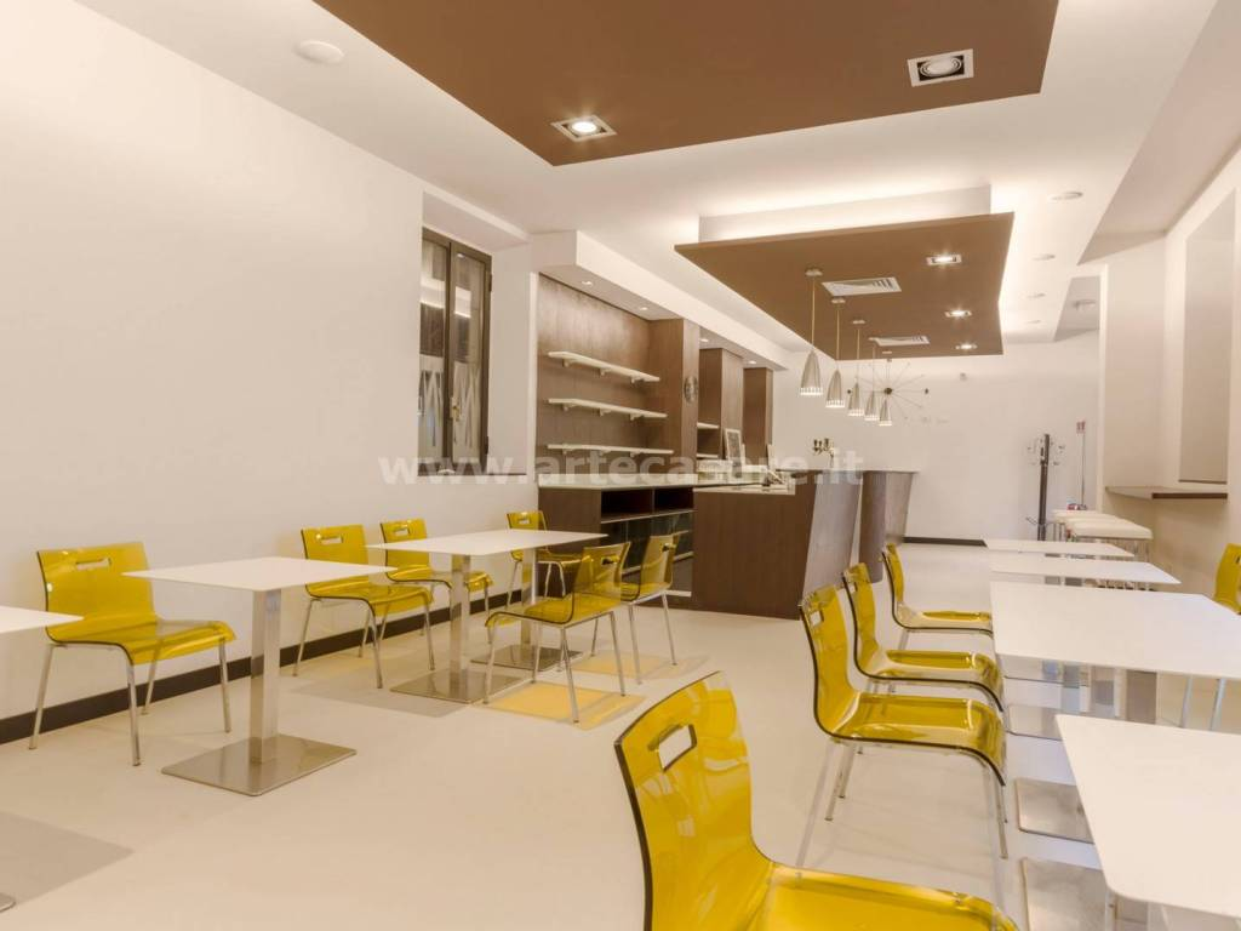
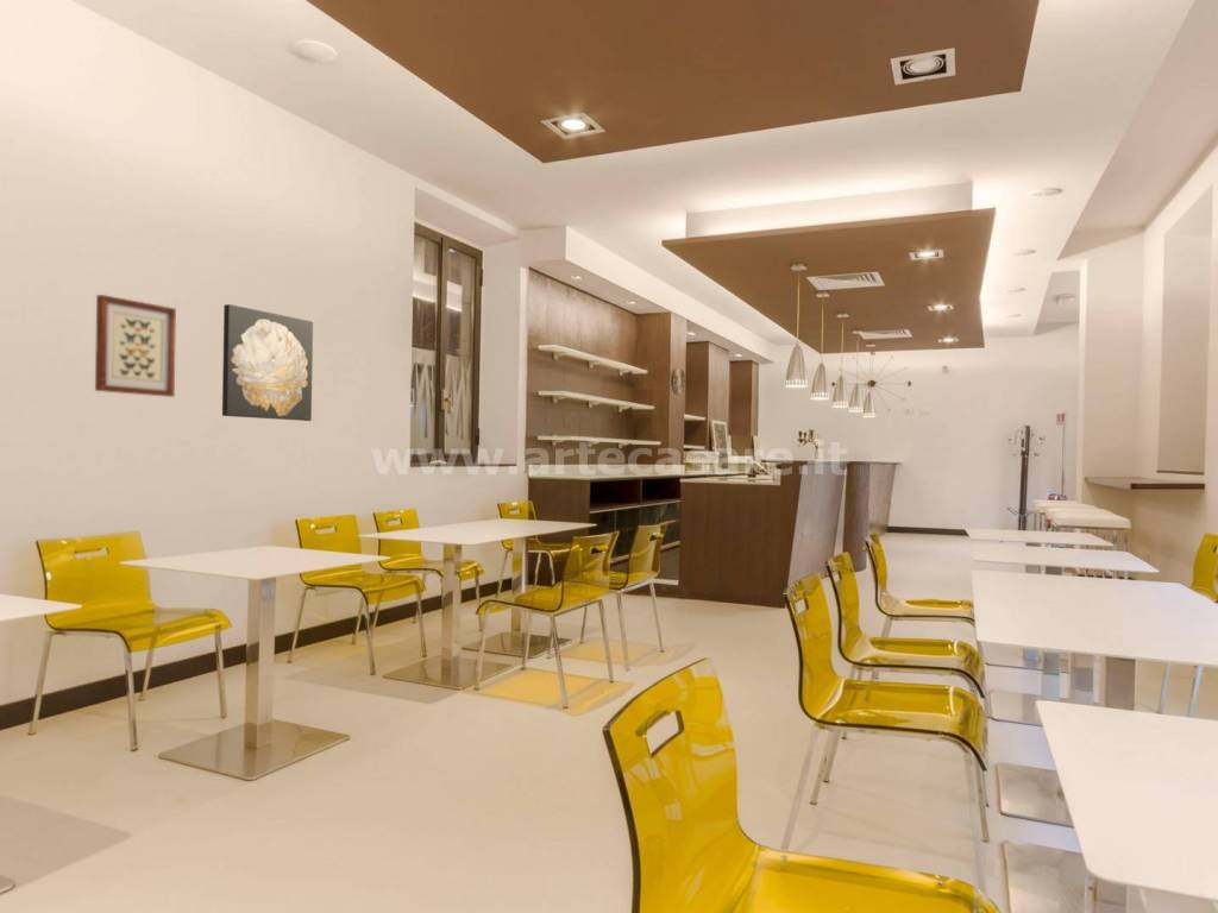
+ wall art [221,303,314,422]
+ wall art [94,294,177,398]
